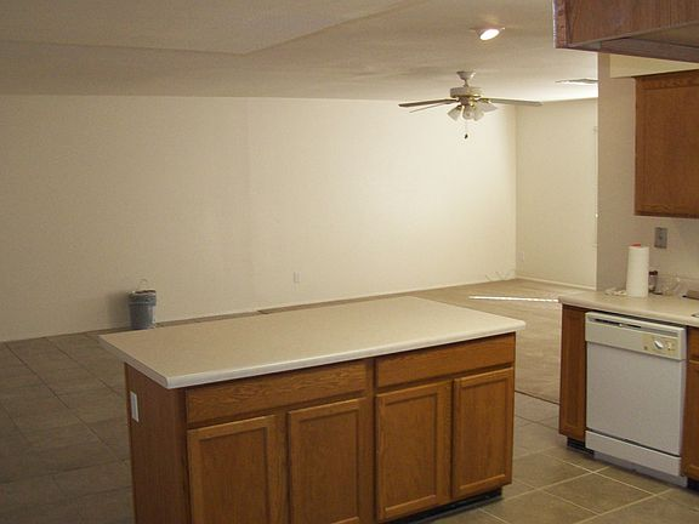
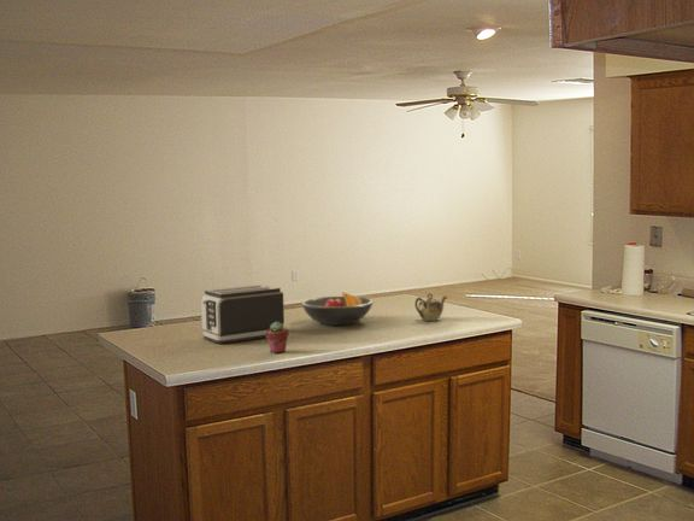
+ potted succulent [265,322,289,355]
+ teapot [413,293,449,322]
+ toaster [200,283,286,345]
+ fruit bowl [300,291,375,326]
